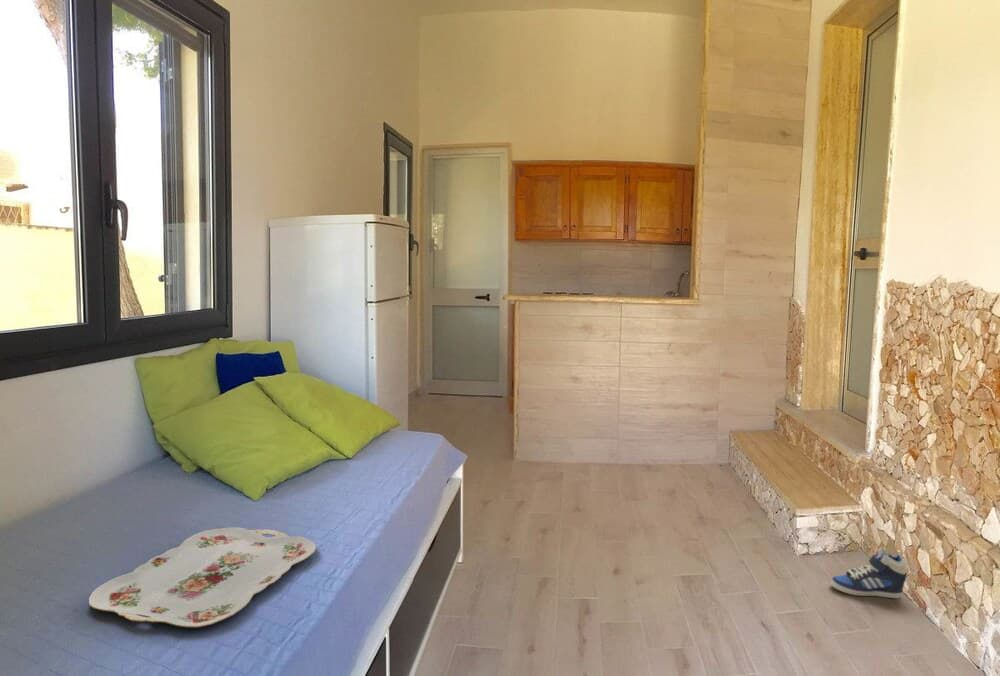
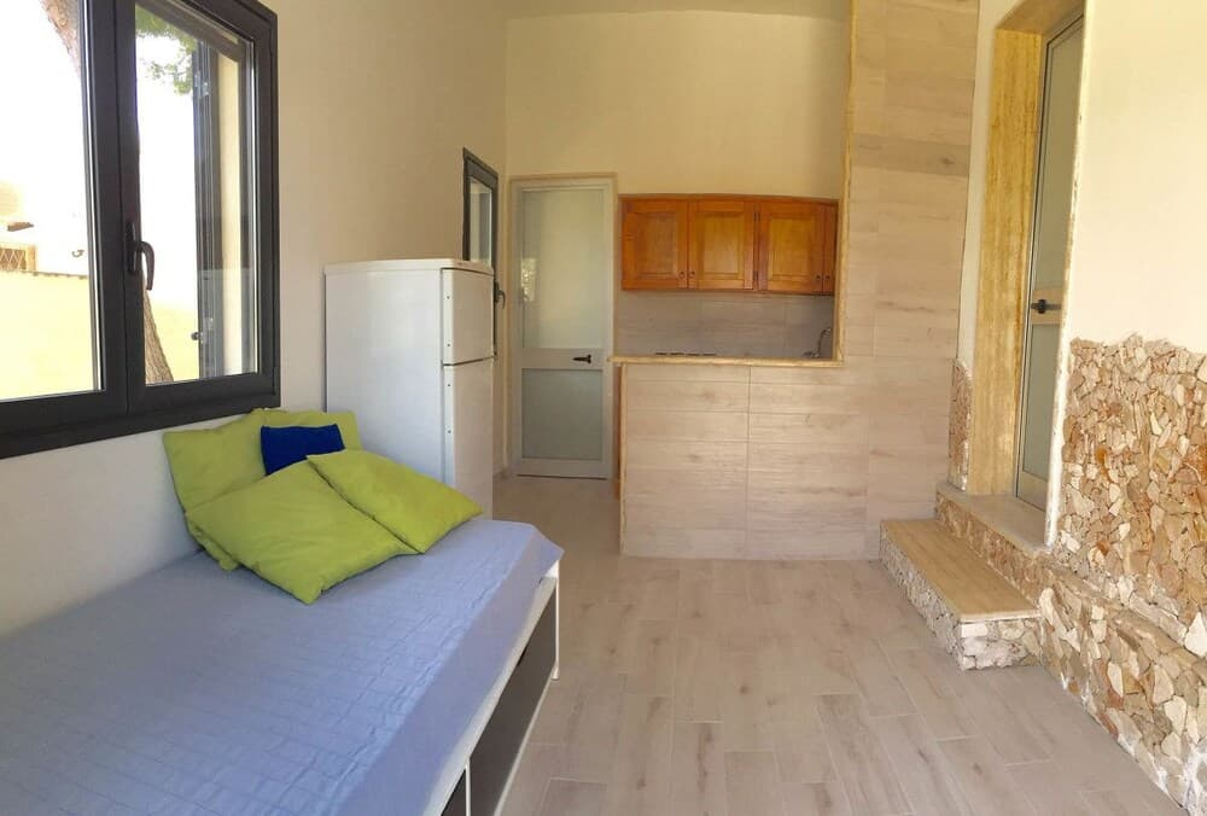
- serving tray [88,526,317,628]
- sneaker [830,546,908,599]
